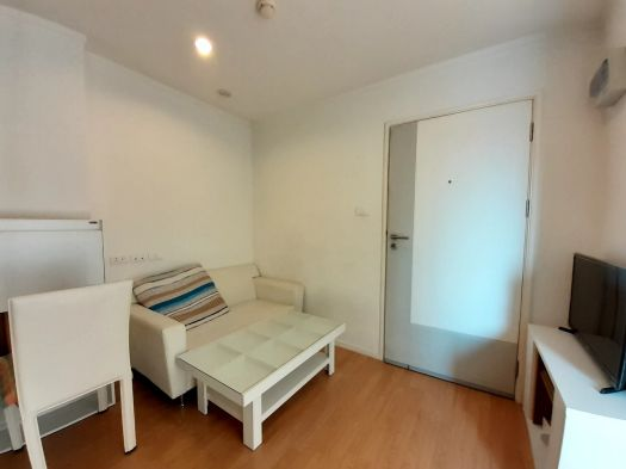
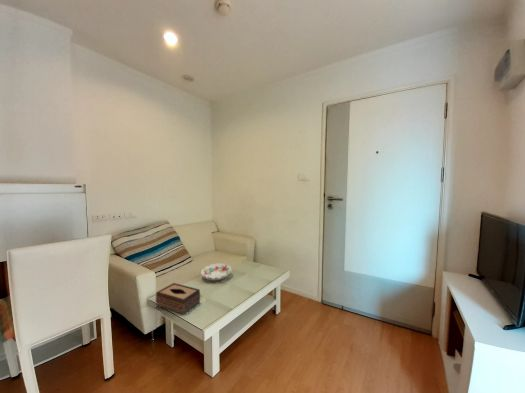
+ decorative bowl [200,262,233,282]
+ tissue box [155,282,201,316]
